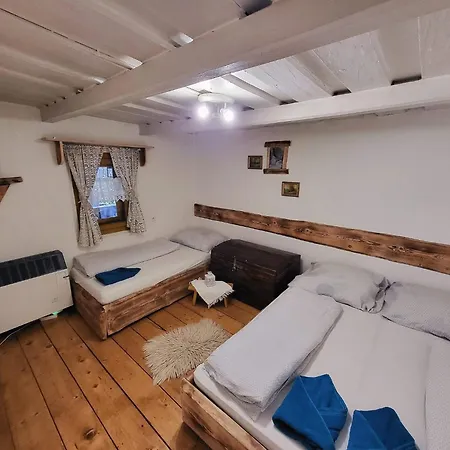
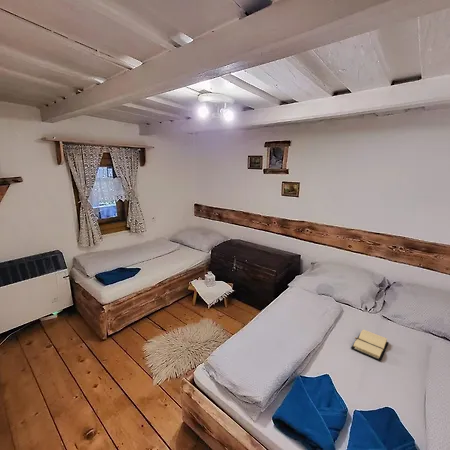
+ book [350,329,390,362]
